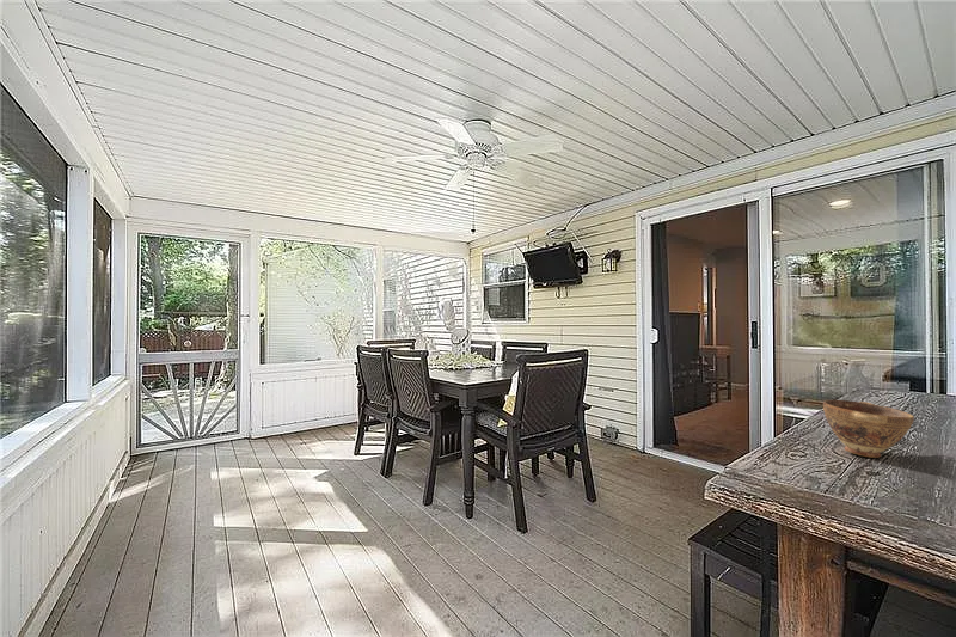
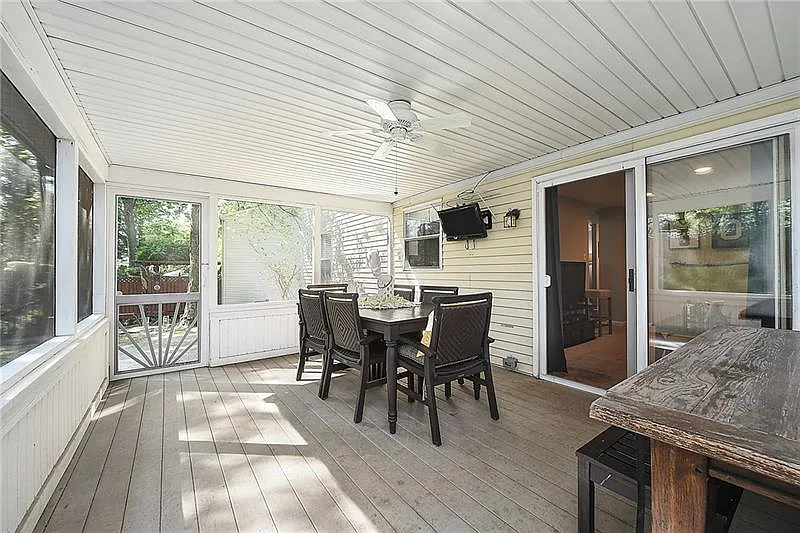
- bowl [822,399,915,459]
